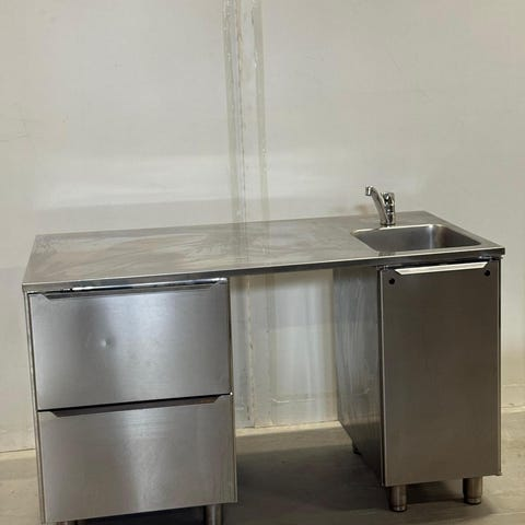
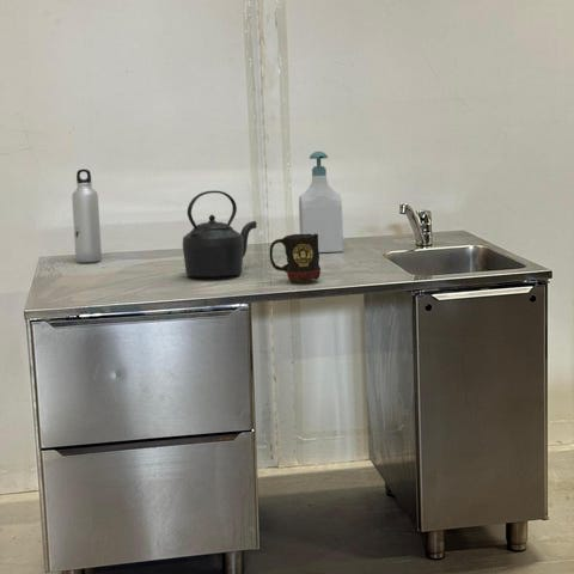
+ mug [269,233,322,282]
+ kettle [182,189,258,277]
+ soap bottle [298,151,344,254]
+ water bottle [71,169,103,263]
